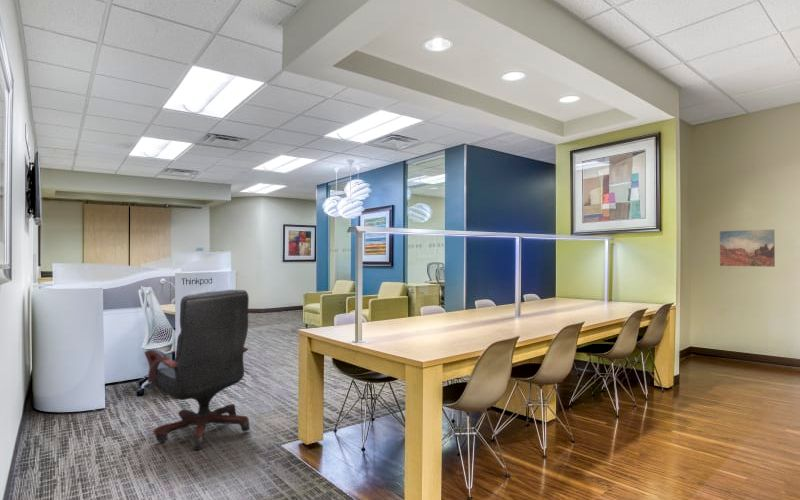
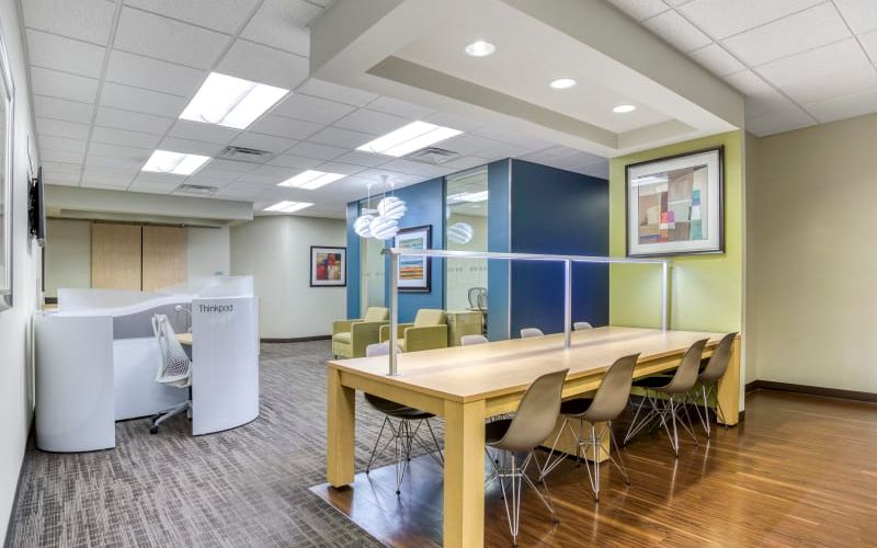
- office chair [144,289,251,451]
- wall art [719,229,776,268]
